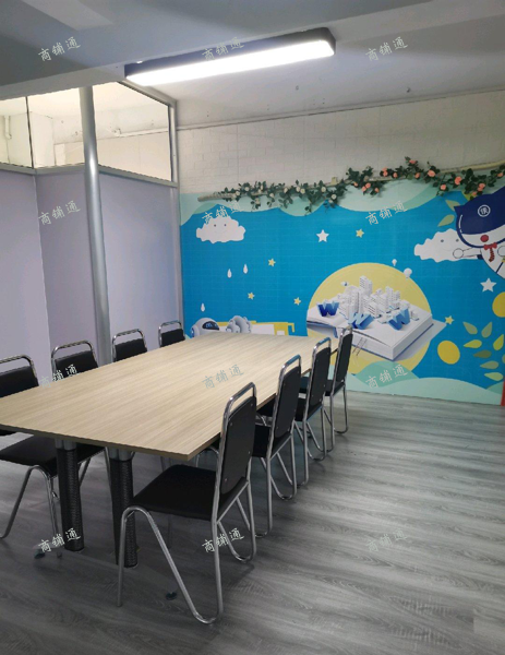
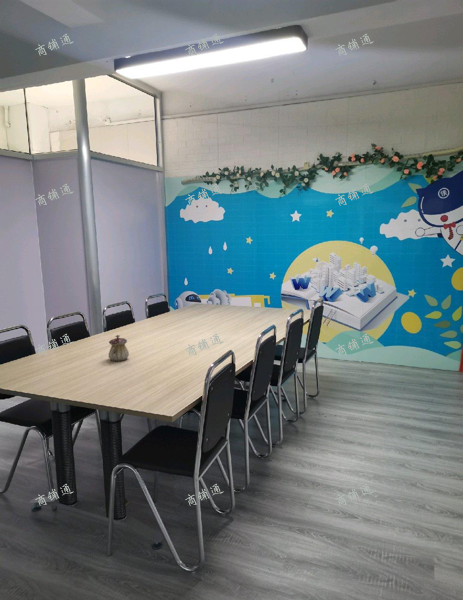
+ teapot [108,334,130,362]
